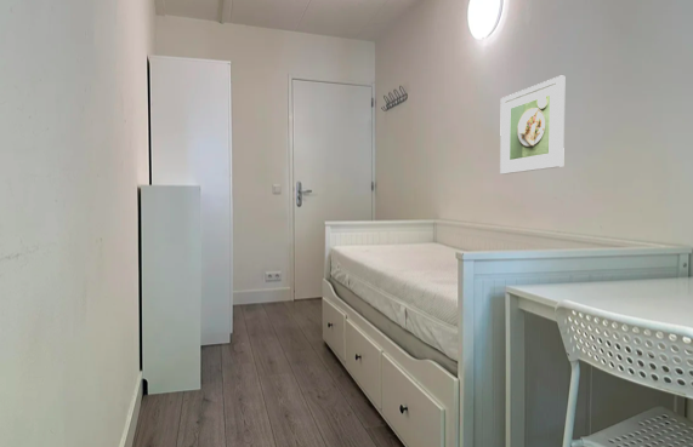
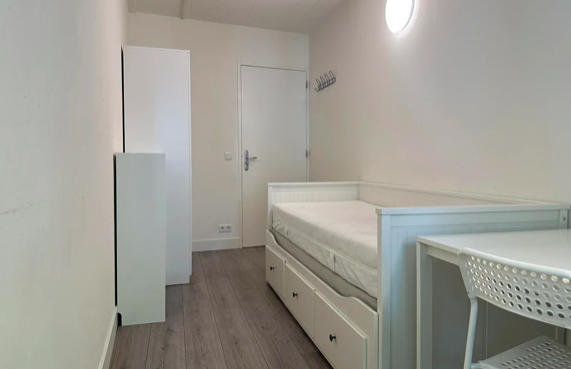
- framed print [499,75,566,176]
